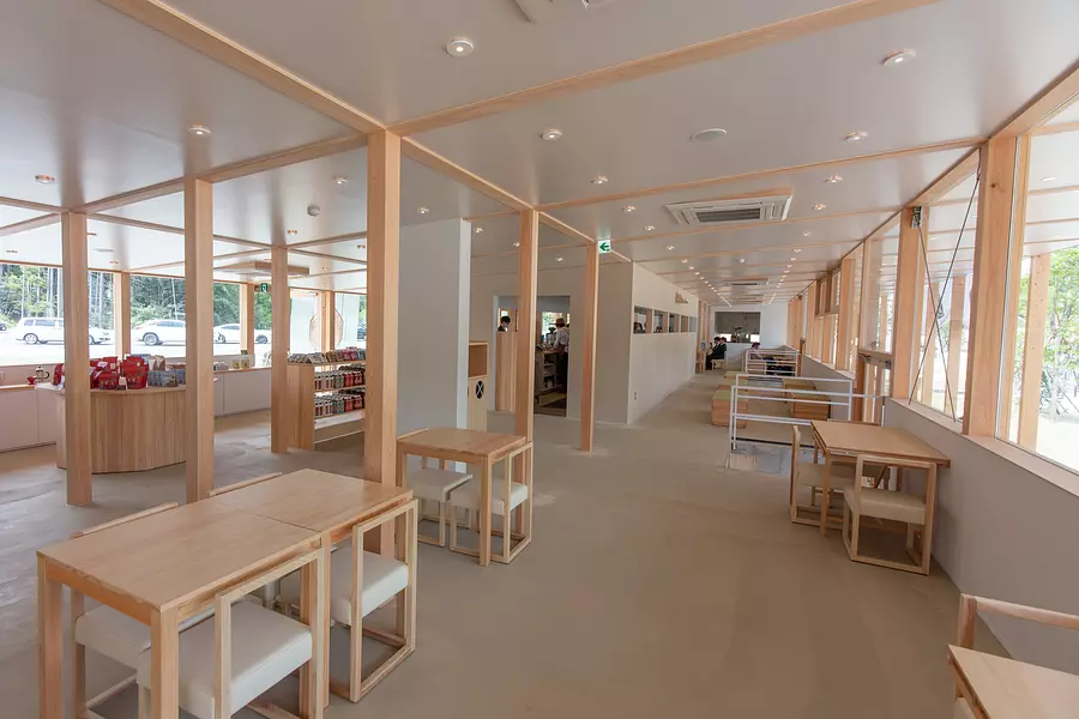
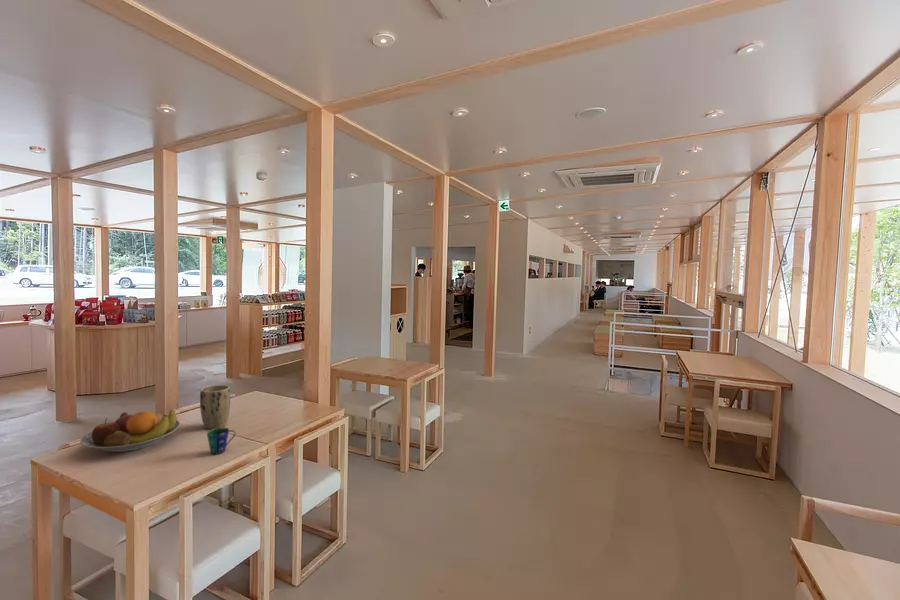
+ plant pot [199,384,231,430]
+ cup [206,426,237,455]
+ fruit bowl [79,409,181,453]
